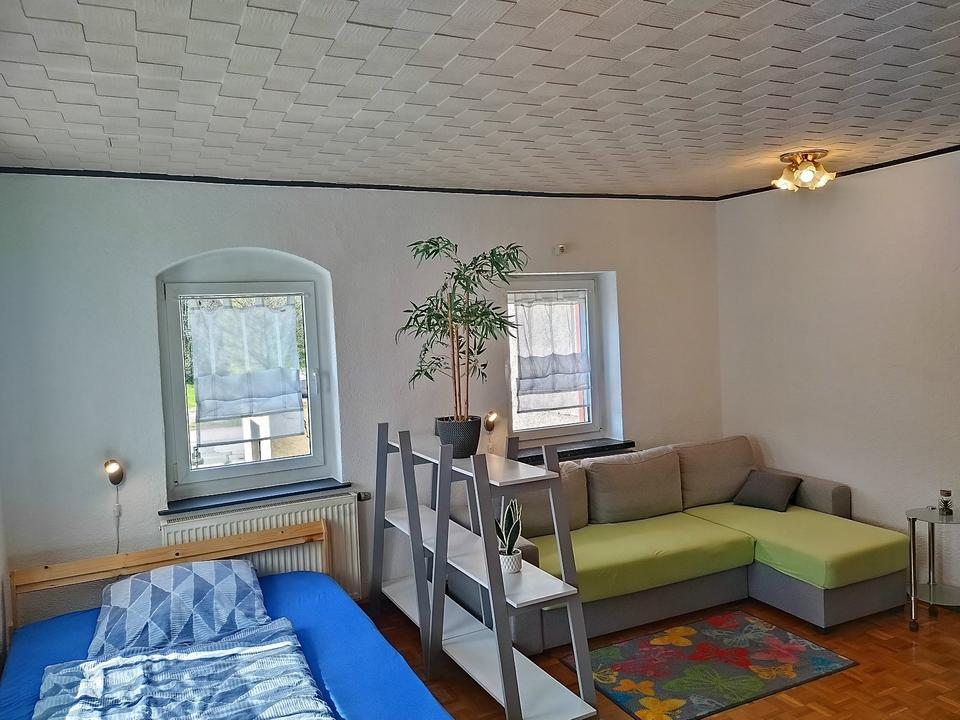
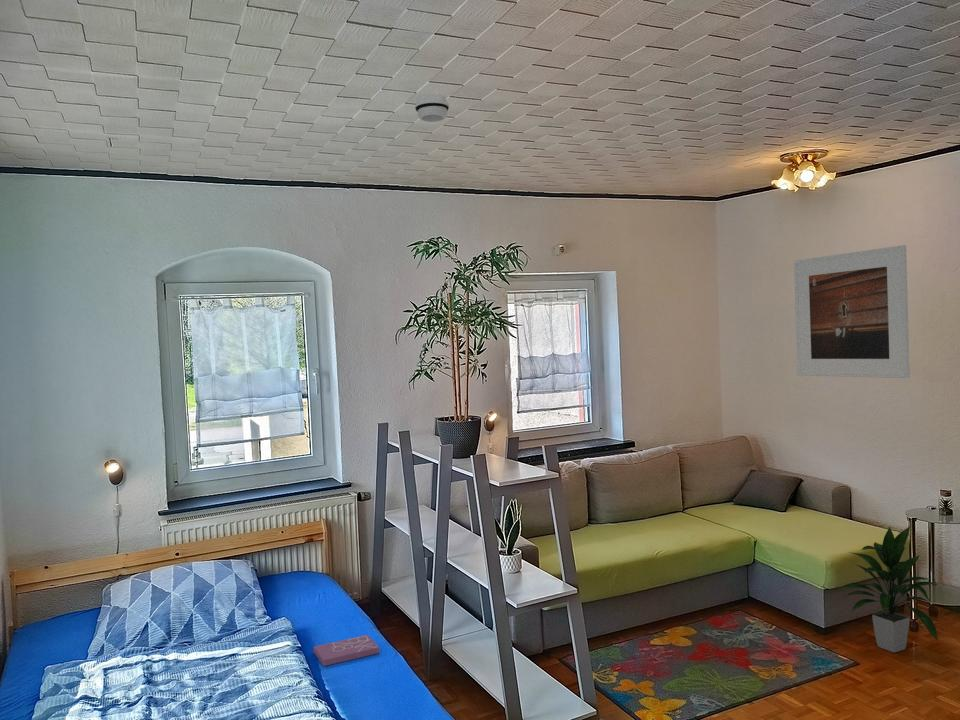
+ indoor plant [837,524,939,653]
+ book [313,634,381,667]
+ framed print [793,244,911,379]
+ smoke detector [414,93,450,123]
